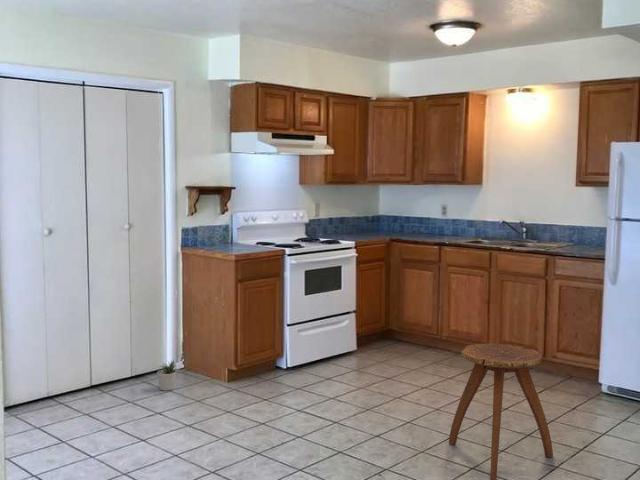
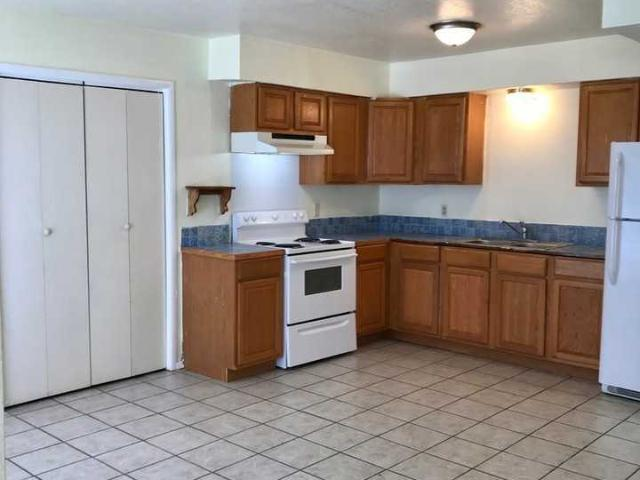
- potted plant [156,358,179,392]
- stool [448,342,554,480]
